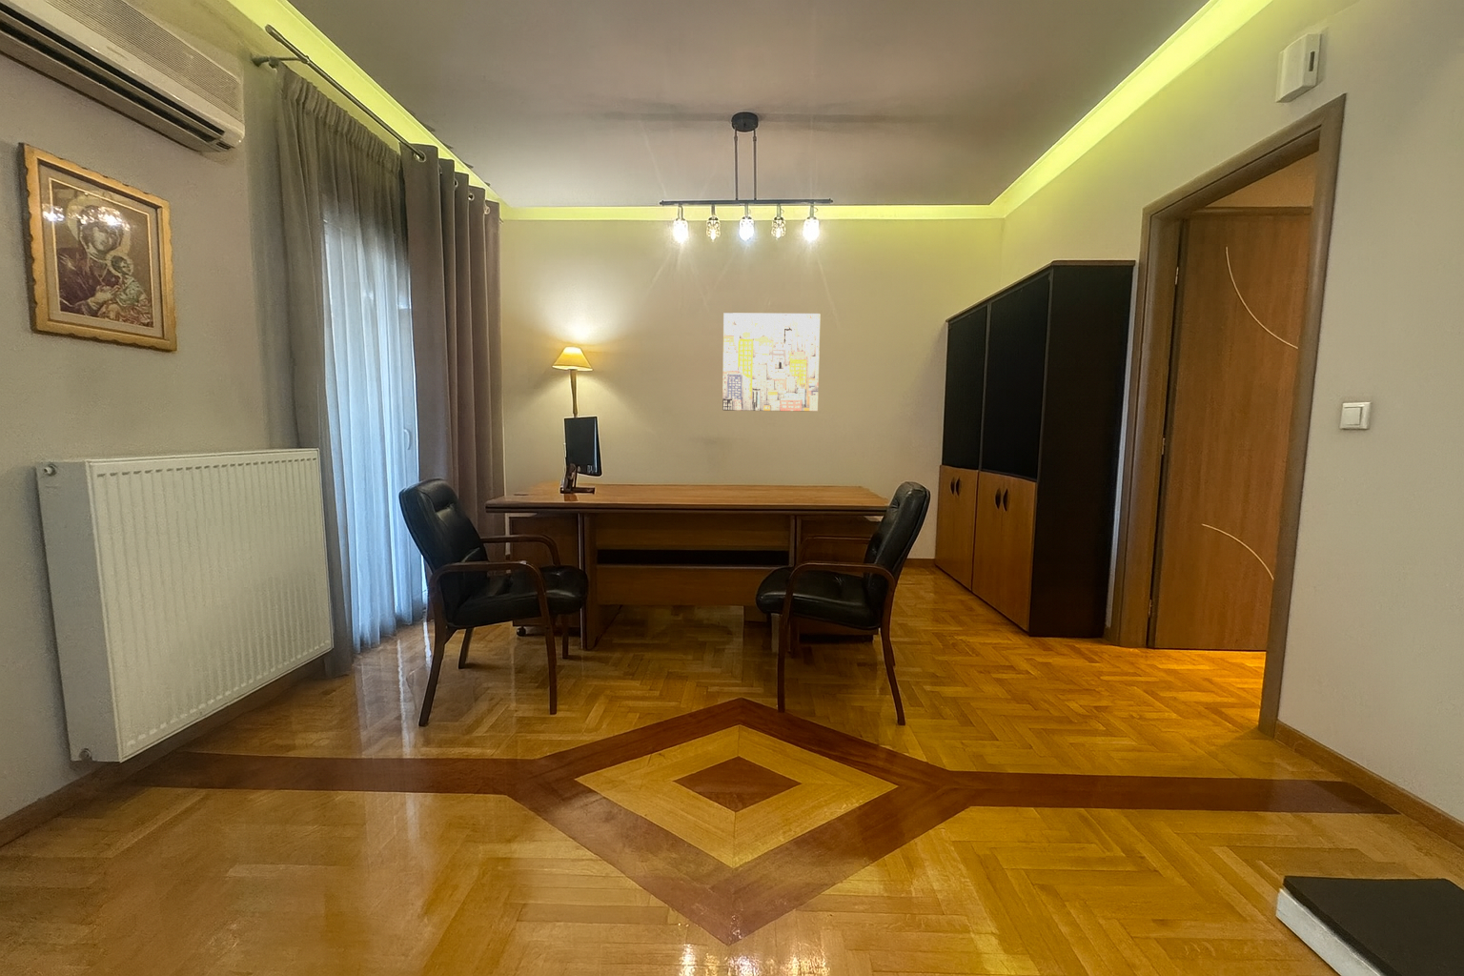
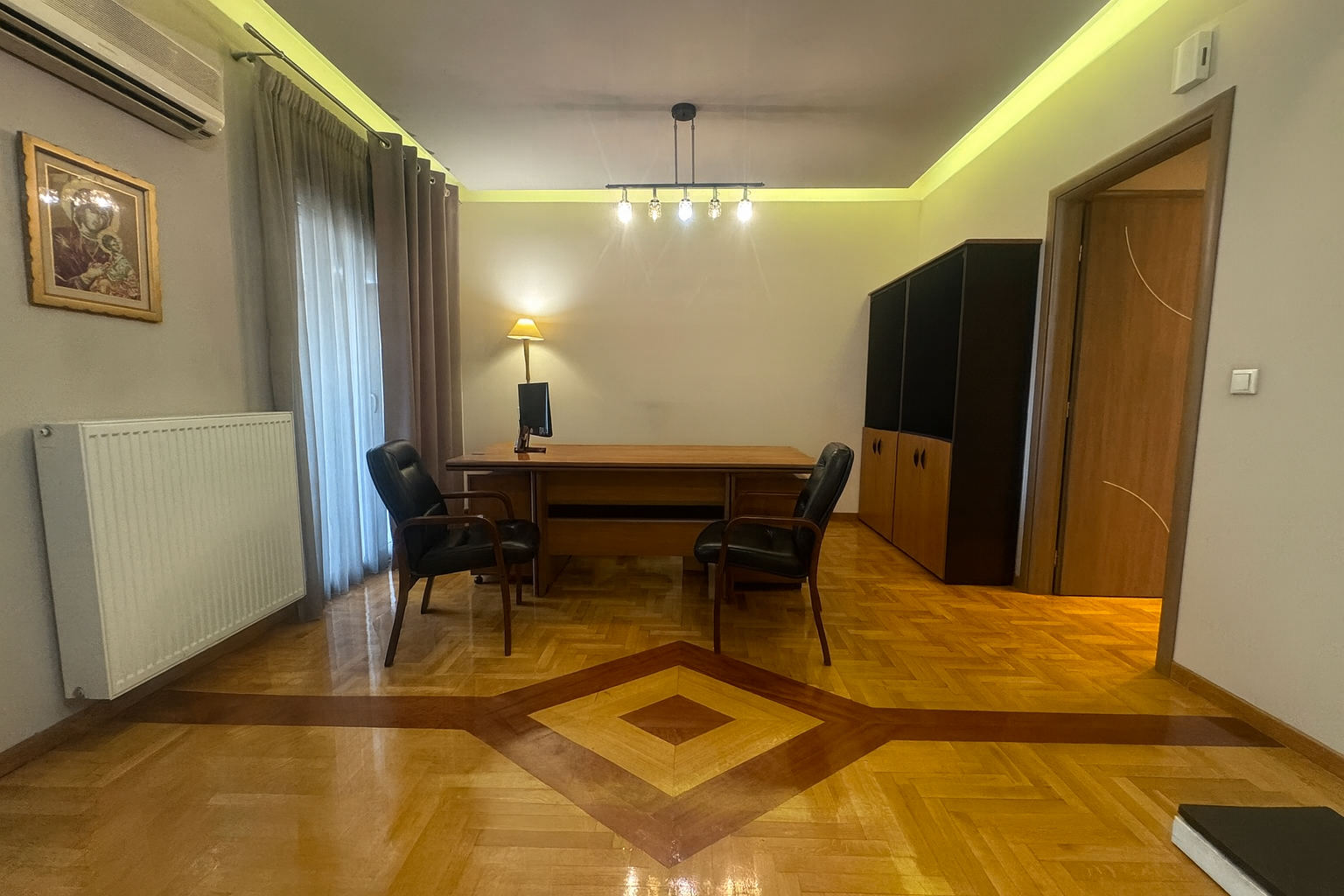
- wall art [721,312,820,413]
